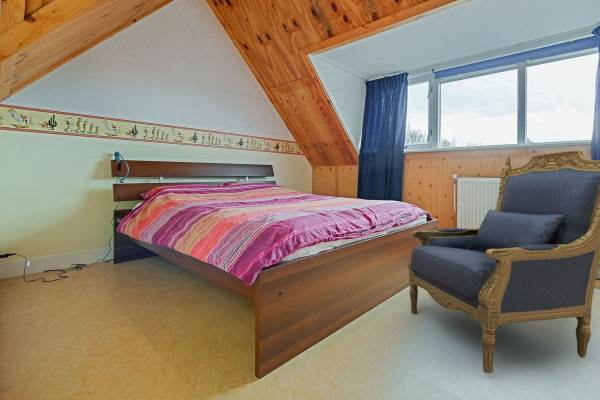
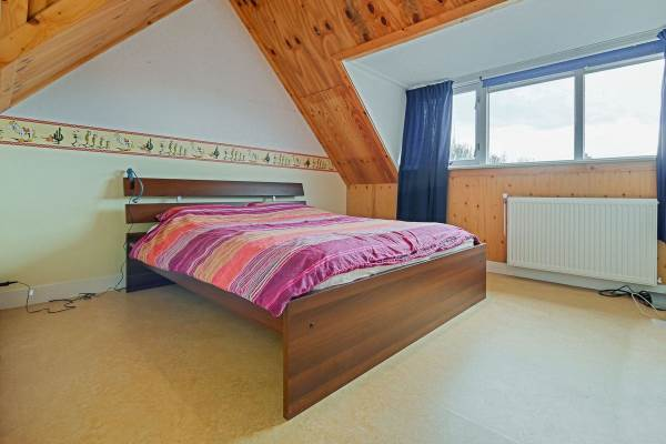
- armchair [407,149,600,374]
